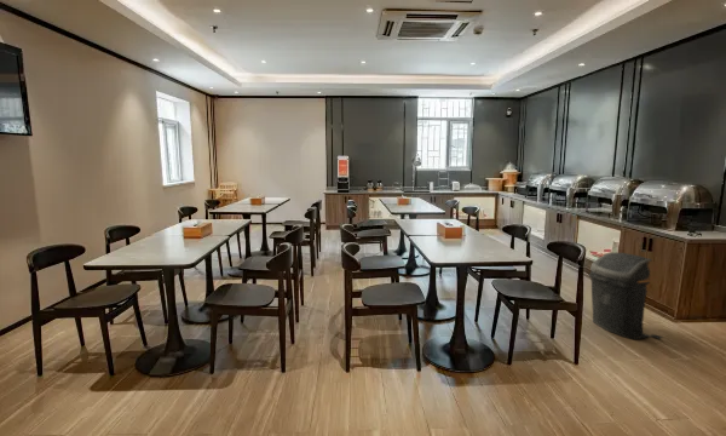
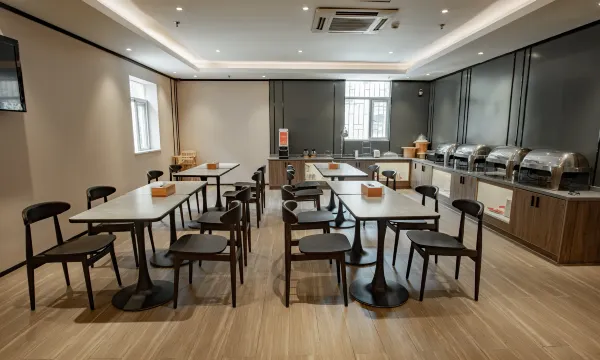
- trash can [587,252,664,340]
